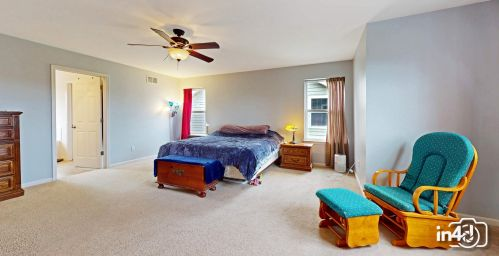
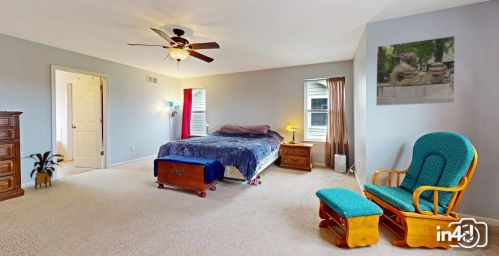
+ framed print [375,35,456,107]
+ house plant [20,150,65,190]
